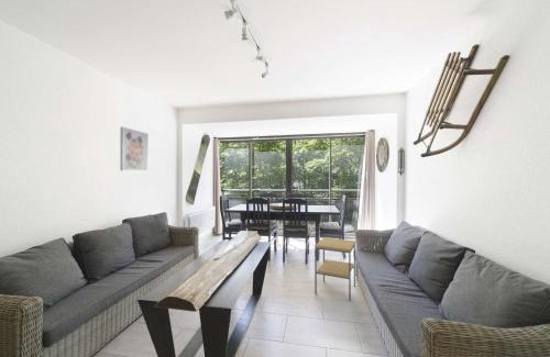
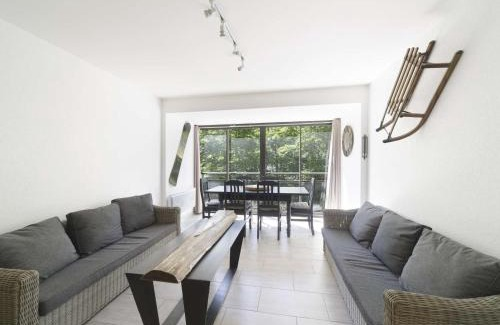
- wall art [119,125,150,172]
- side table [314,236,356,302]
